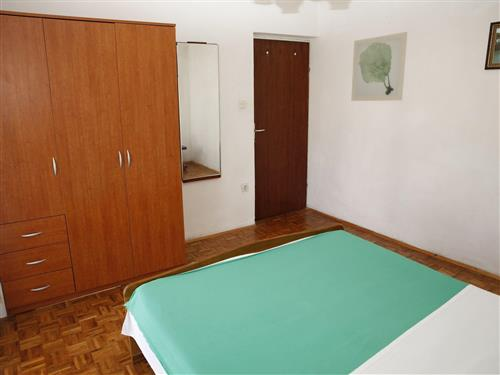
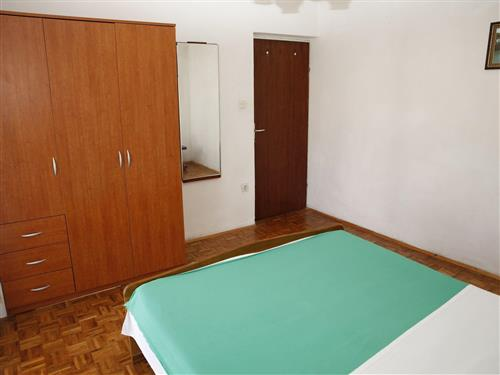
- wall art [350,31,408,102]
